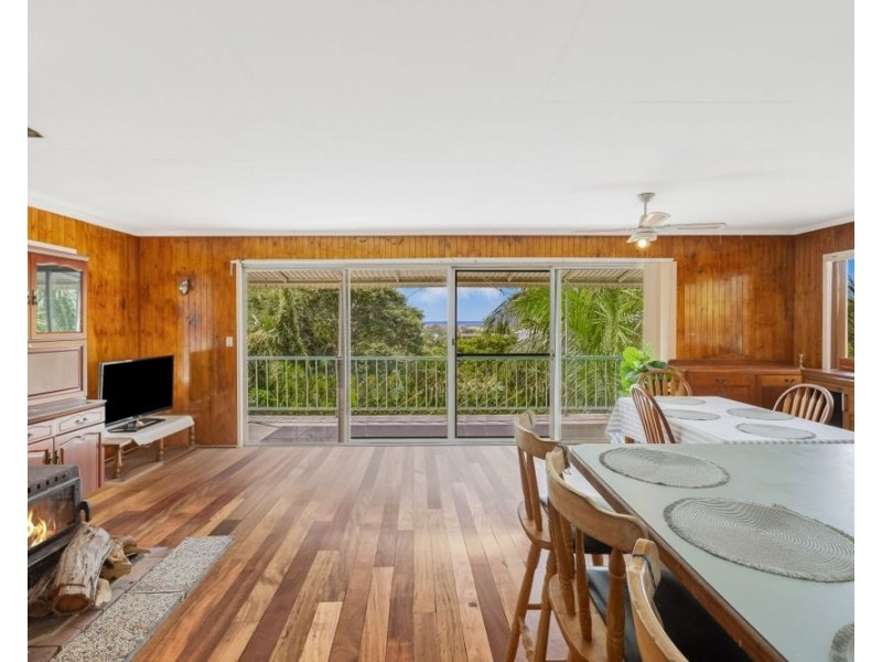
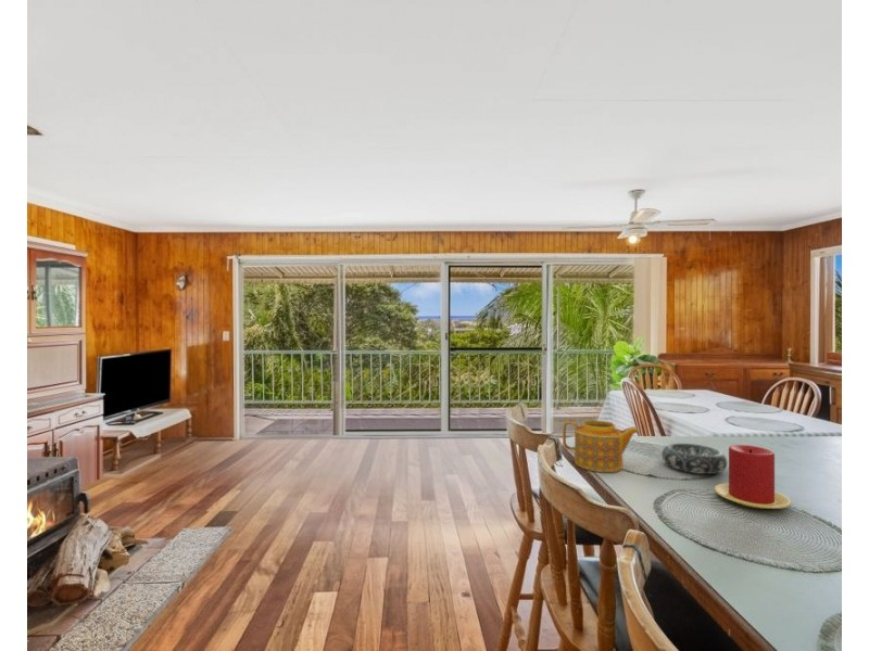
+ teapot [562,419,641,473]
+ candle [714,444,792,510]
+ decorative bowl [660,443,729,475]
